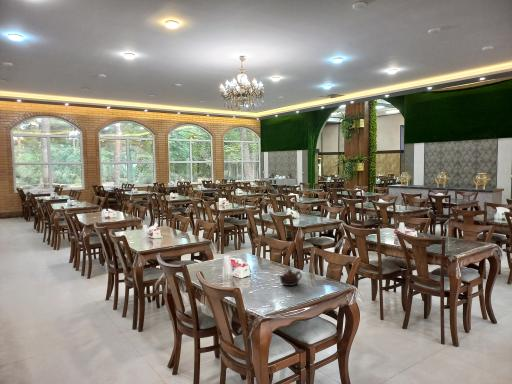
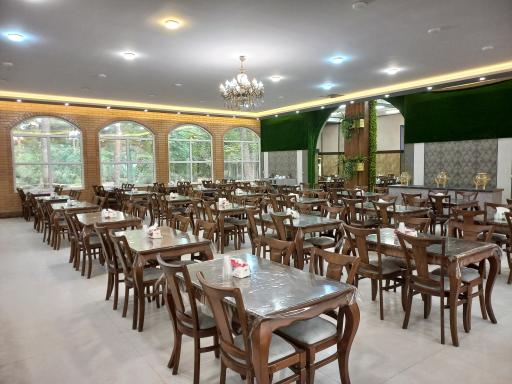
- teapot [278,268,303,287]
